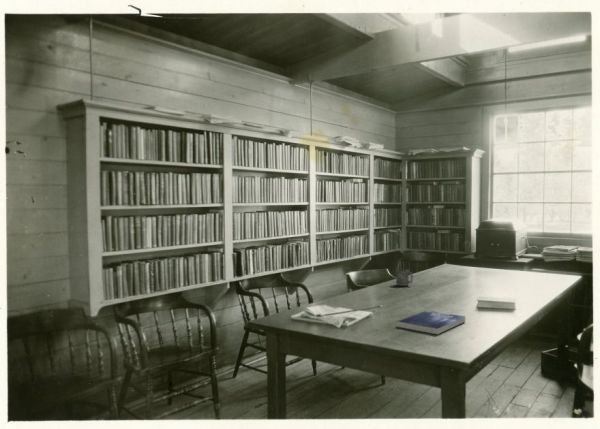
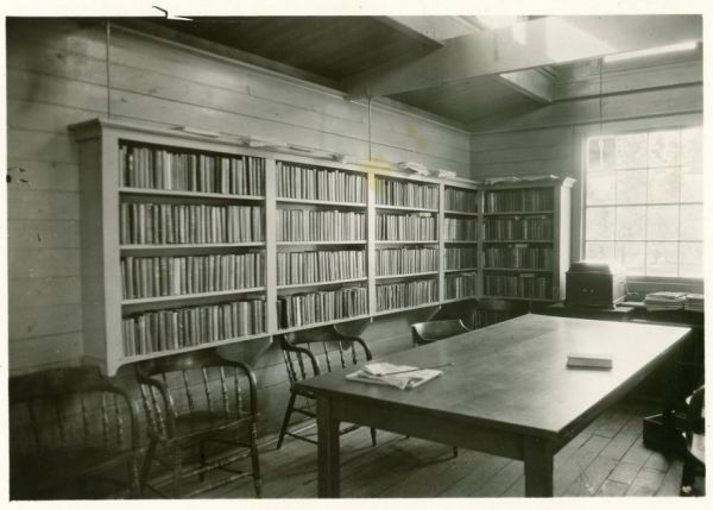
- mug [395,268,414,287]
- book [395,310,466,336]
